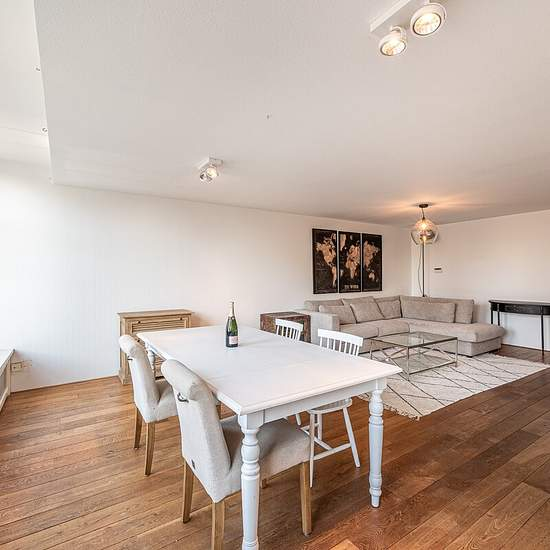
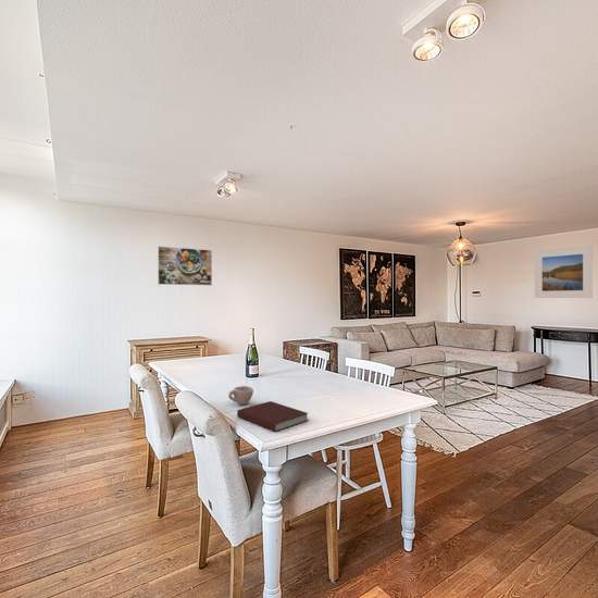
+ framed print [534,245,594,299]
+ notebook [236,400,310,433]
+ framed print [157,245,213,286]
+ cup [227,385,254,406]
